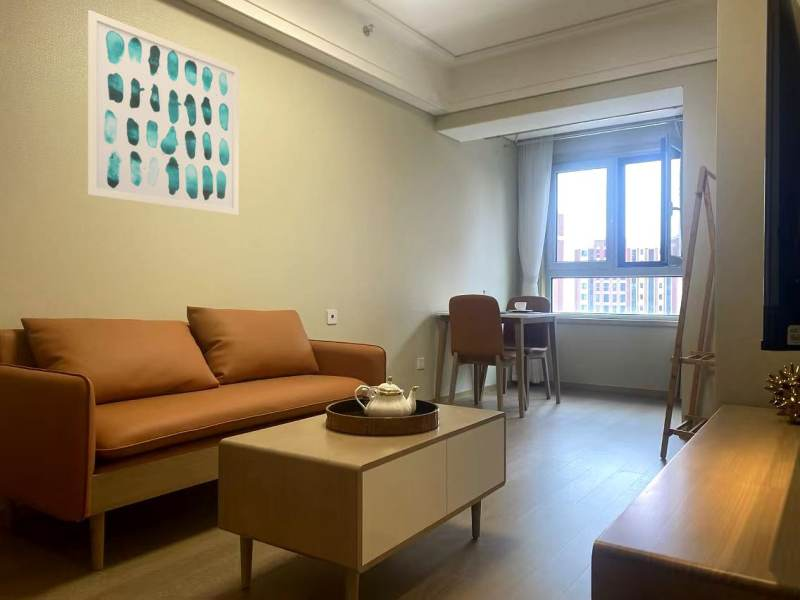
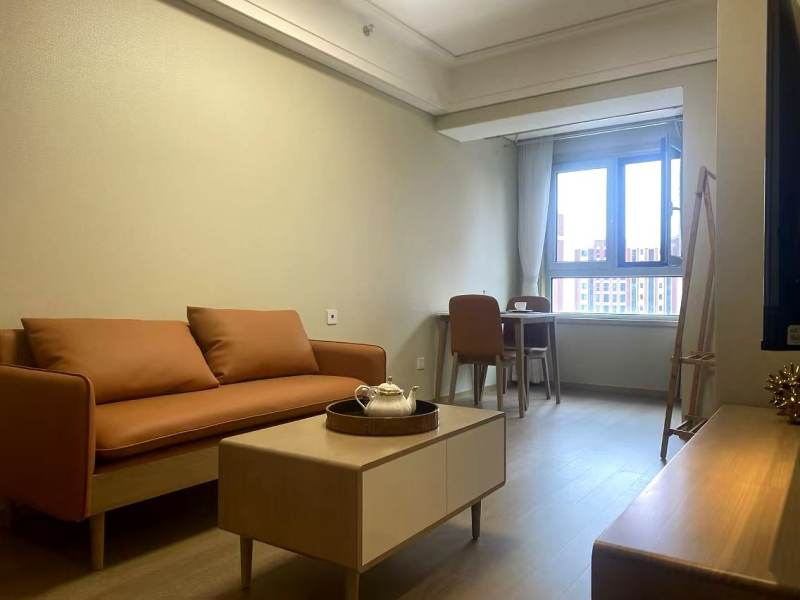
- wall art [87,9,240,216]
